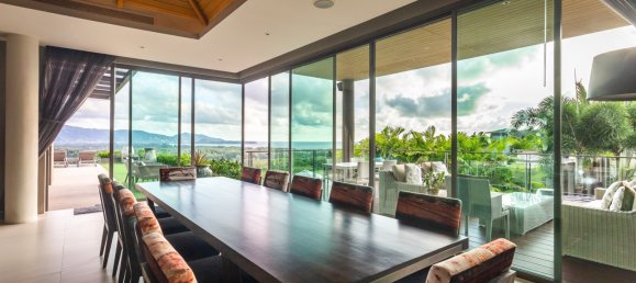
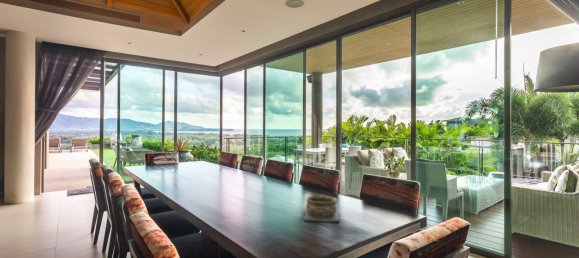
+ bowl [303,195,341,223]
